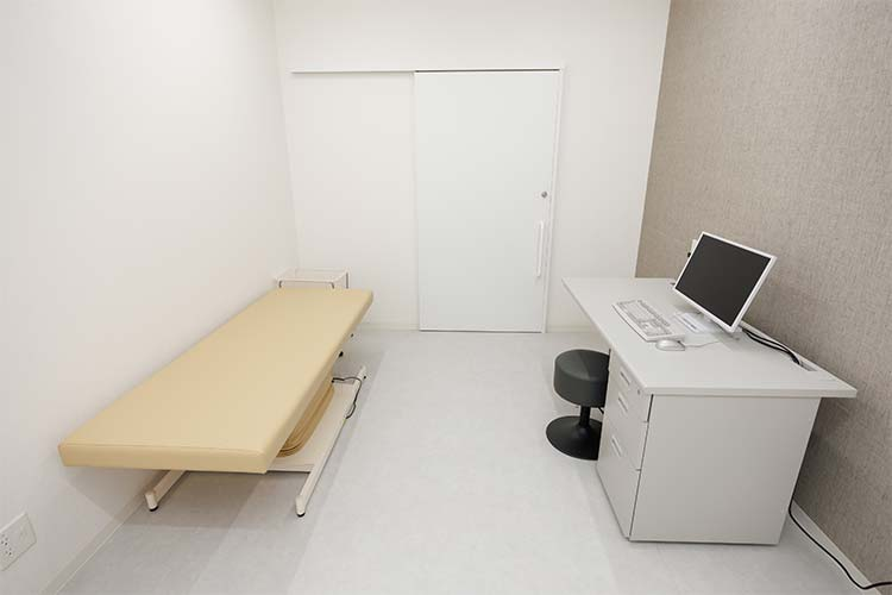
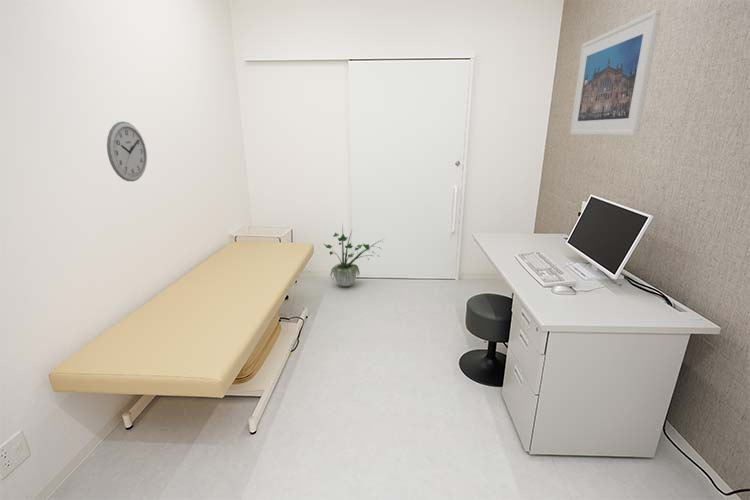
+ wall clock [106,121,148,182]
+ potted plant [323,222,386,287]
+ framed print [569,8,662,137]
